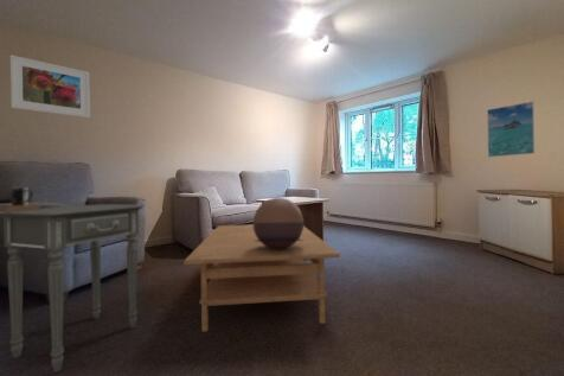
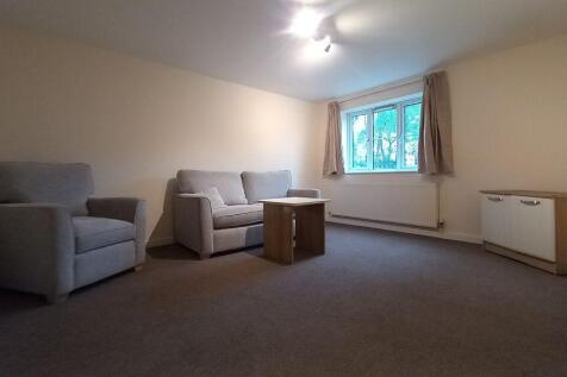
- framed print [486,100,536,158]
- coffee table [182,223,341,333]
- decorative bowl [252,197,305,249]
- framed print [9,53,91,119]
- side table [0,203,146,374]
- mug [0,186,41,212]
